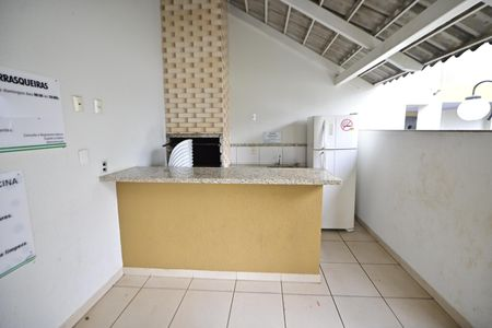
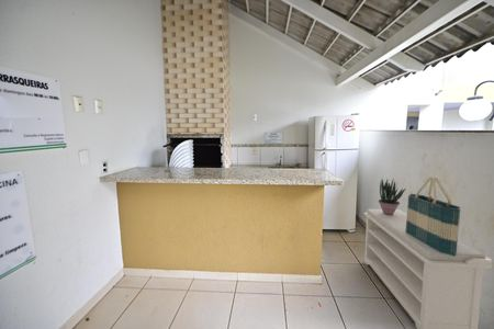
+ tote bag [406,175,461,257]
+ bench [363,208,494,329]
+ potted plant [378,178,406,215]
